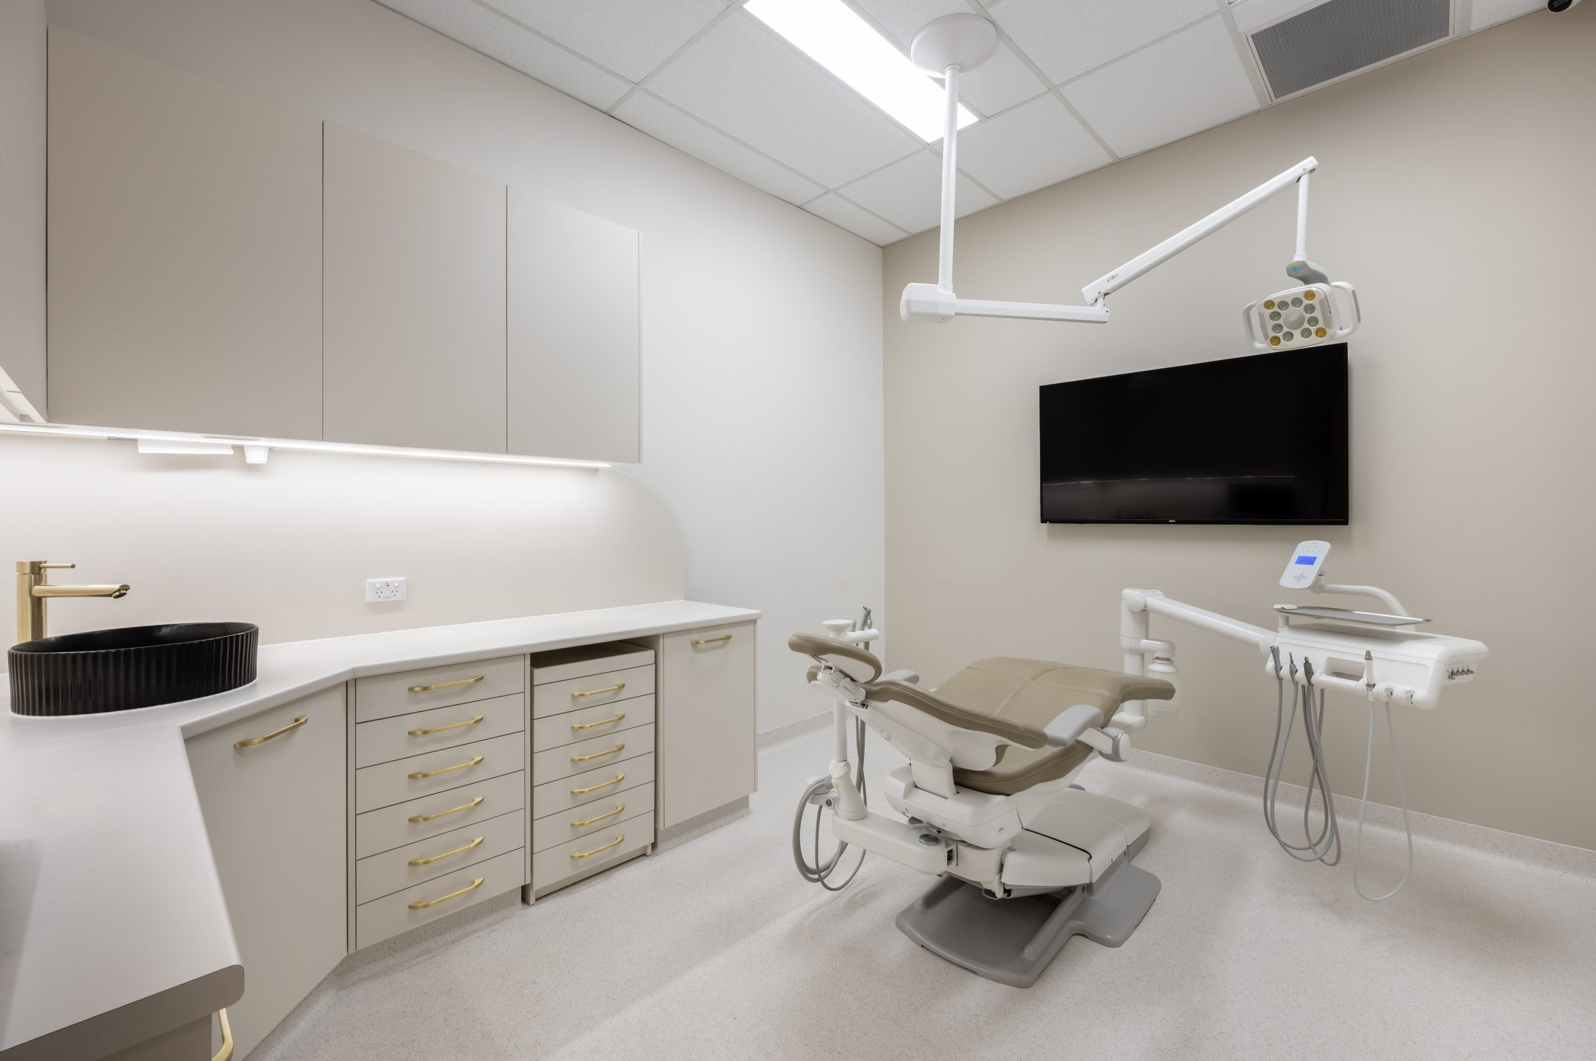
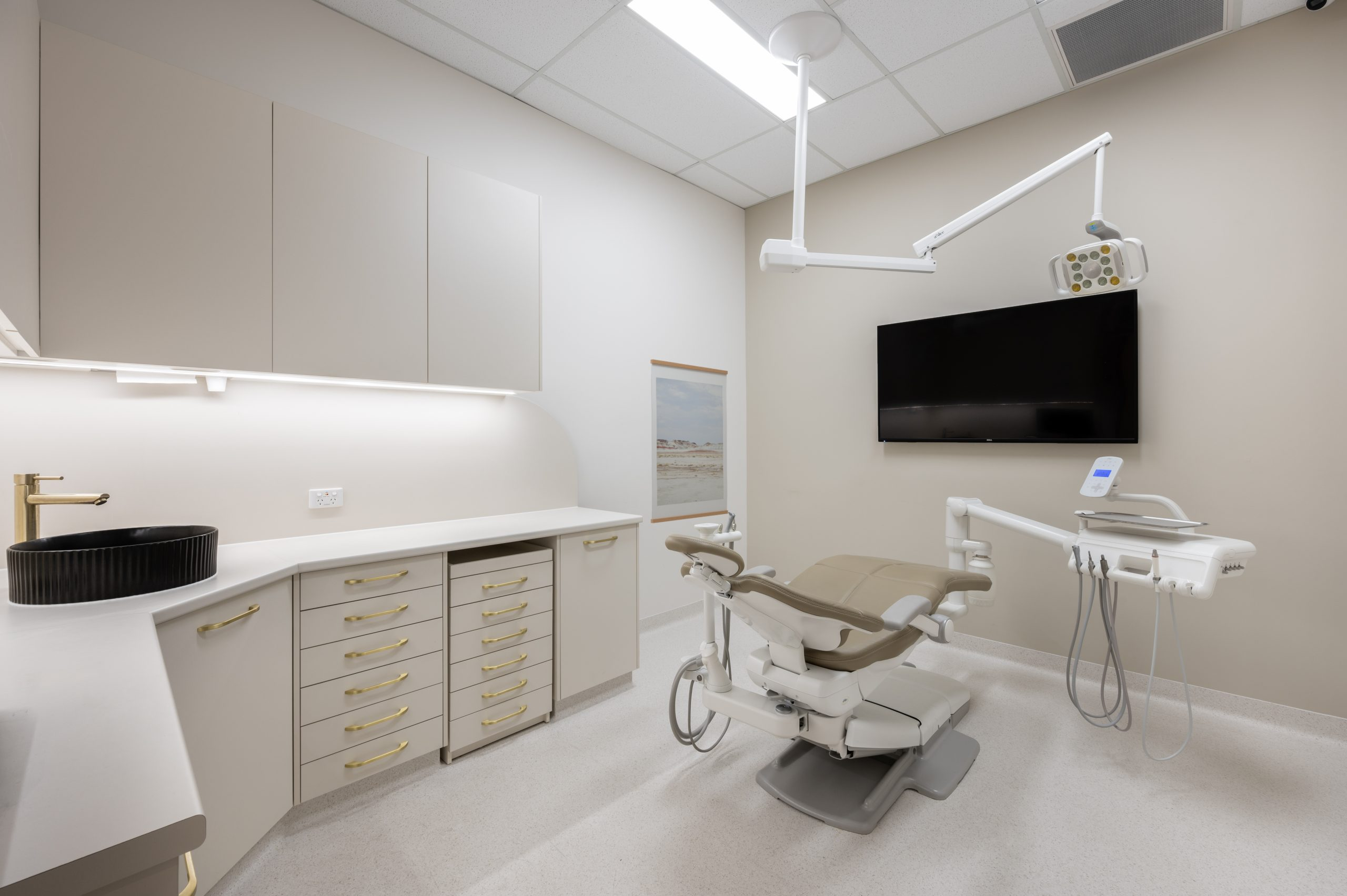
+ wall art [650,359,729,523]
